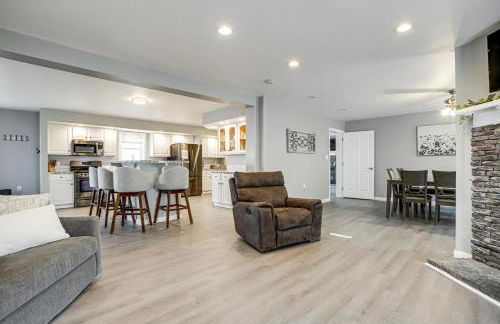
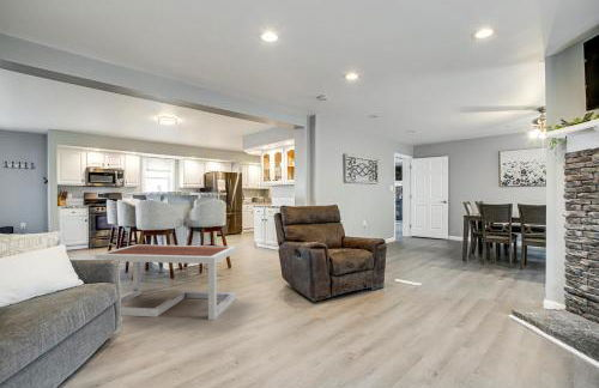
+ coffee table [93,243,237,321]
